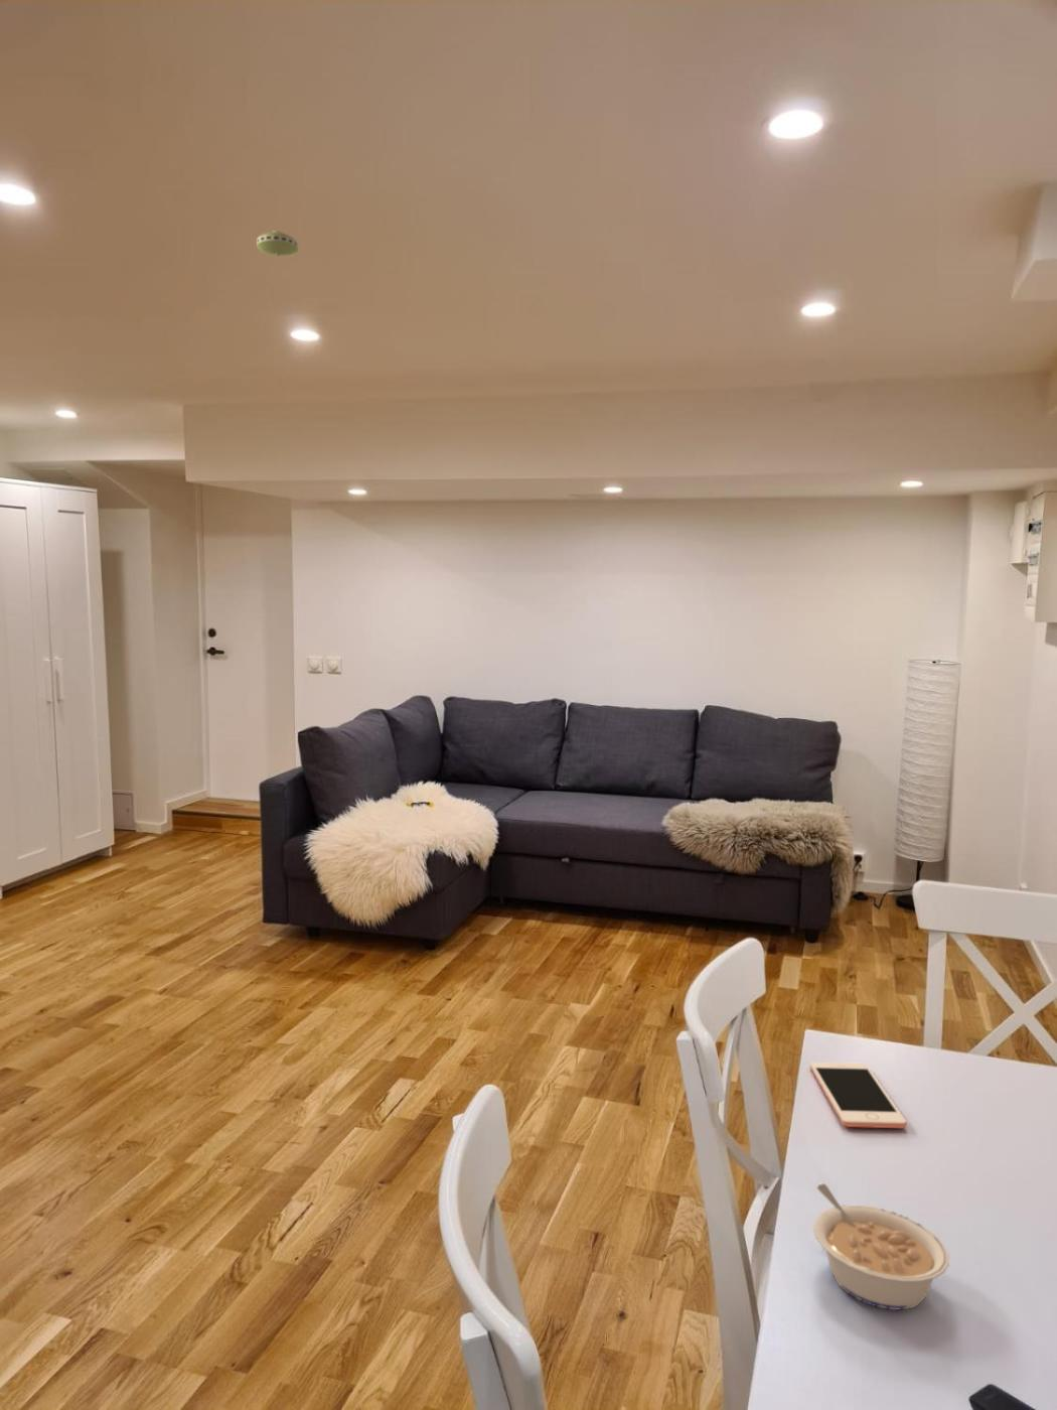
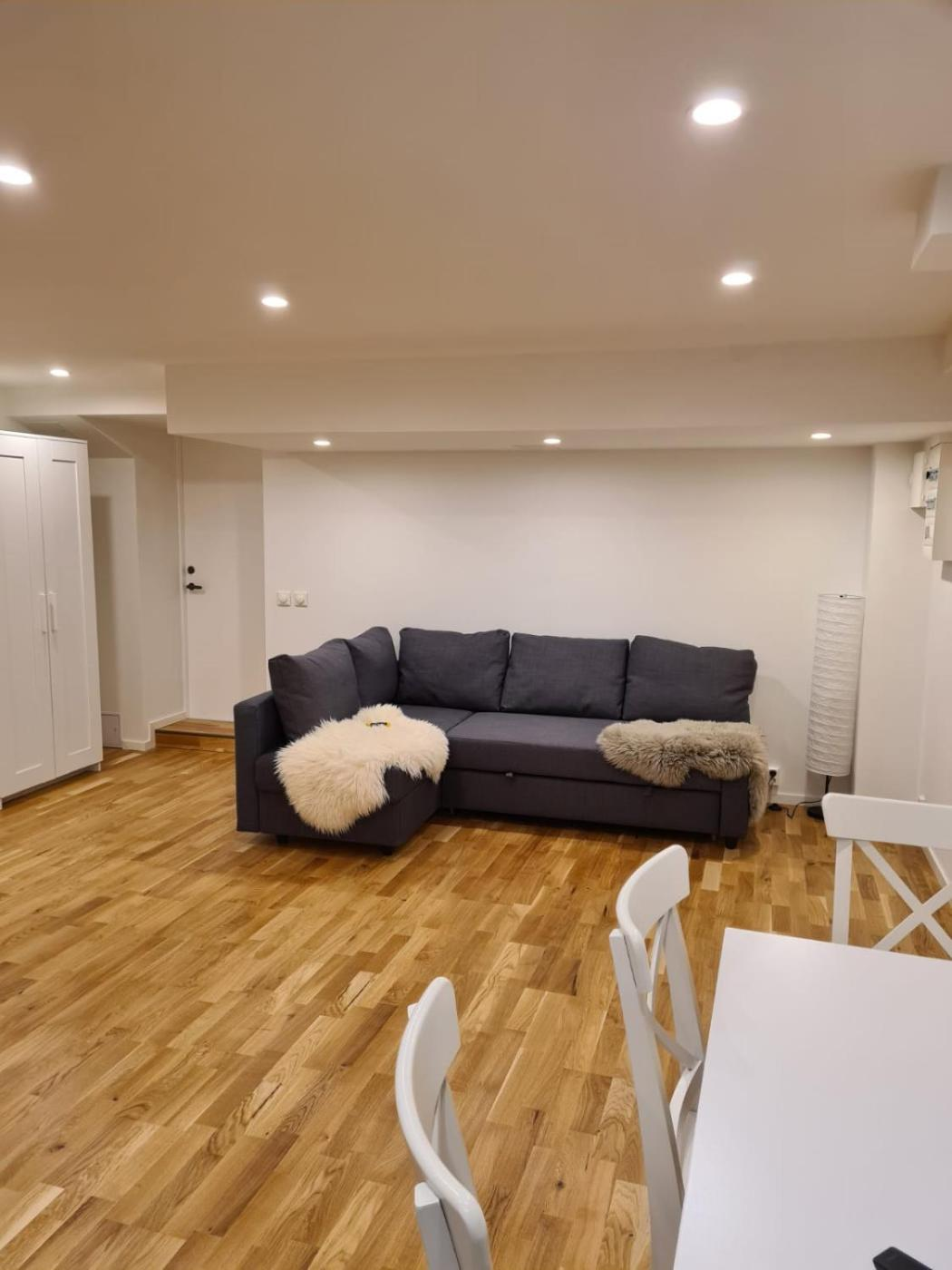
- smoke detector [255,230,299,256]
- cell phone [809,1061,907,1129]
- legume [813,1182,950,1311]
